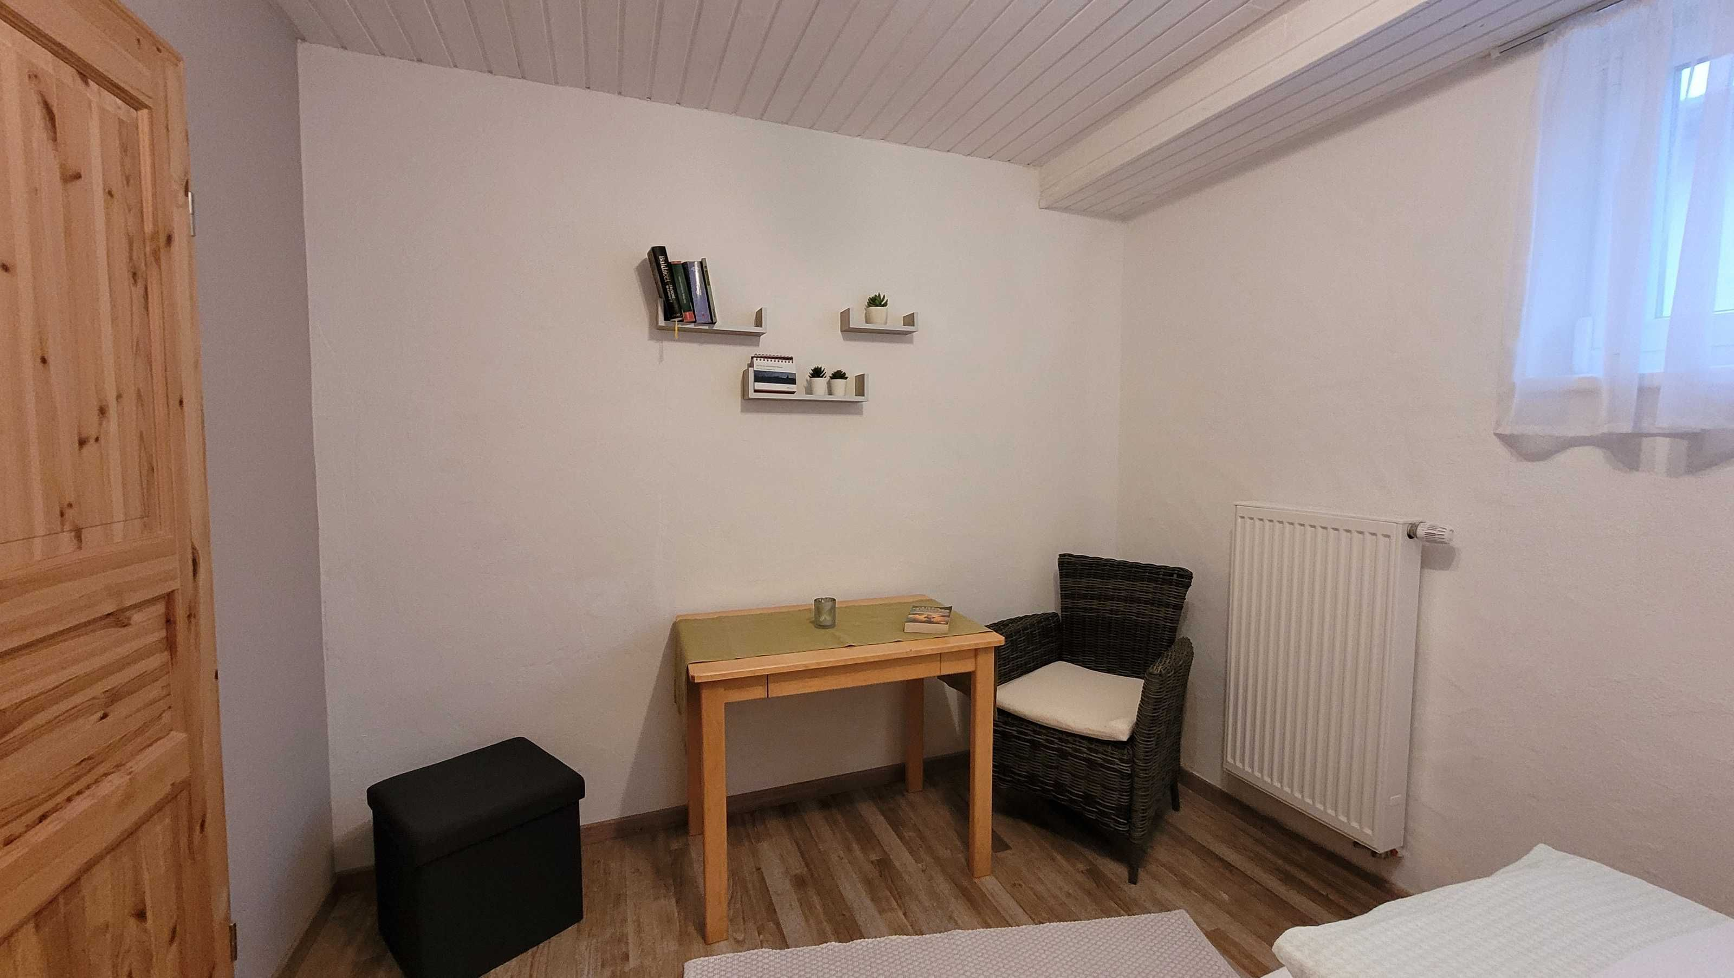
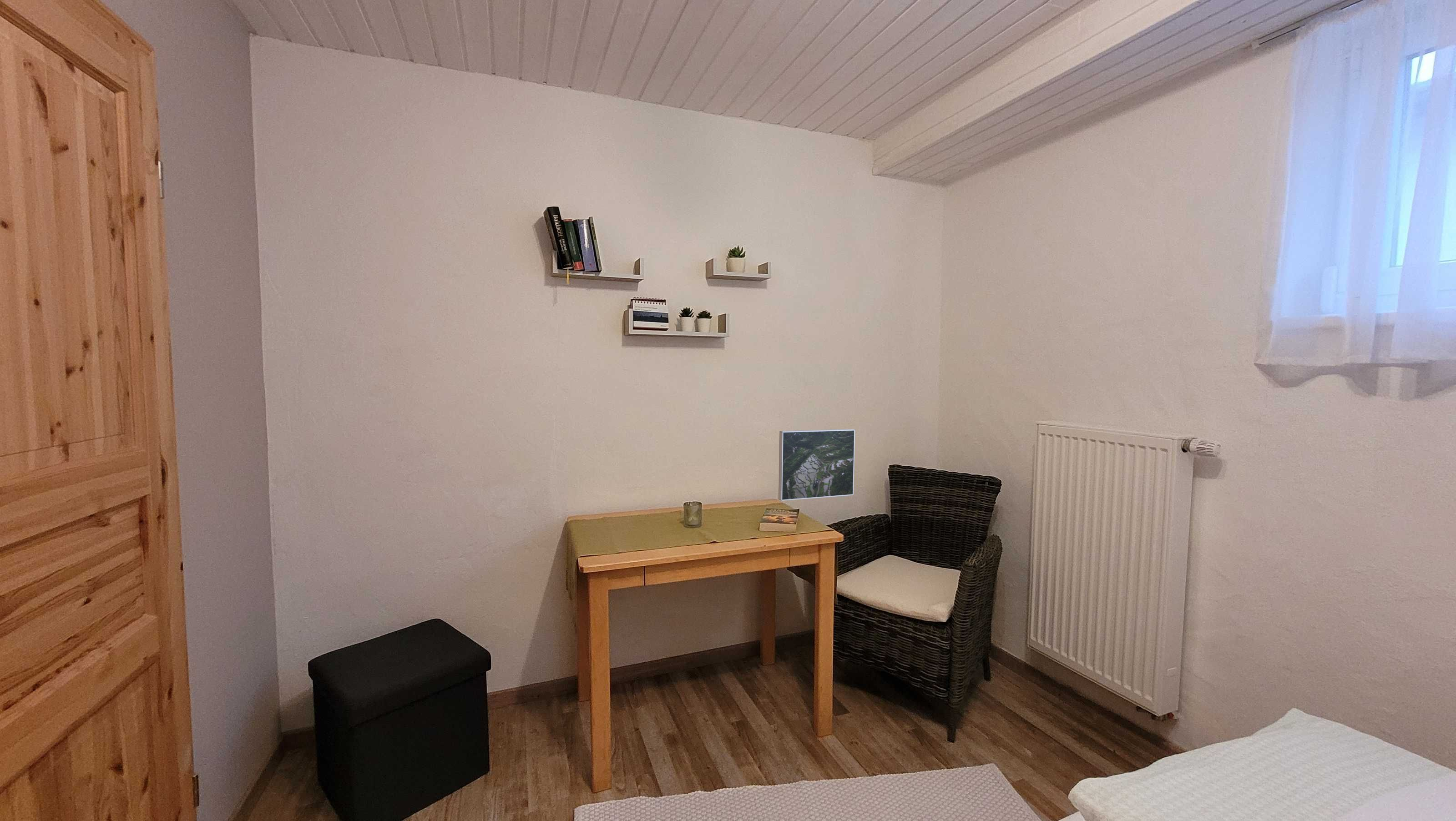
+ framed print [778,428,855,501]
